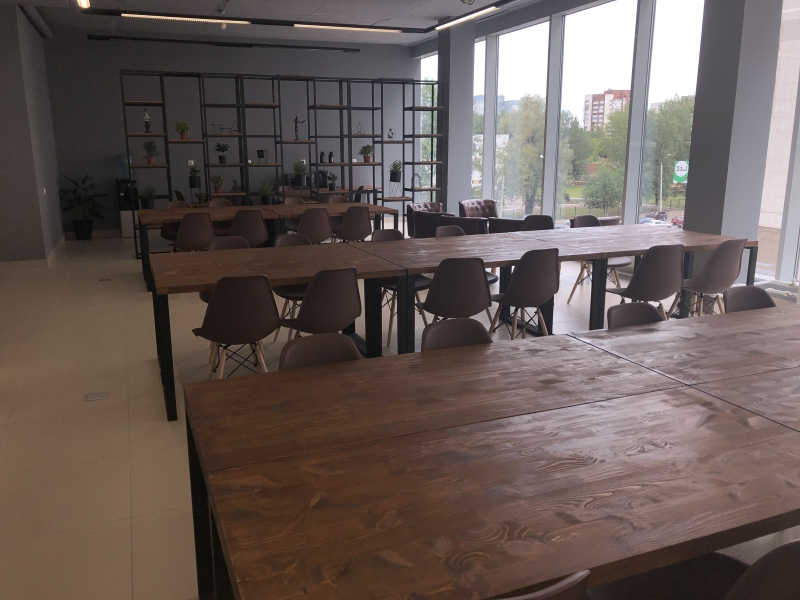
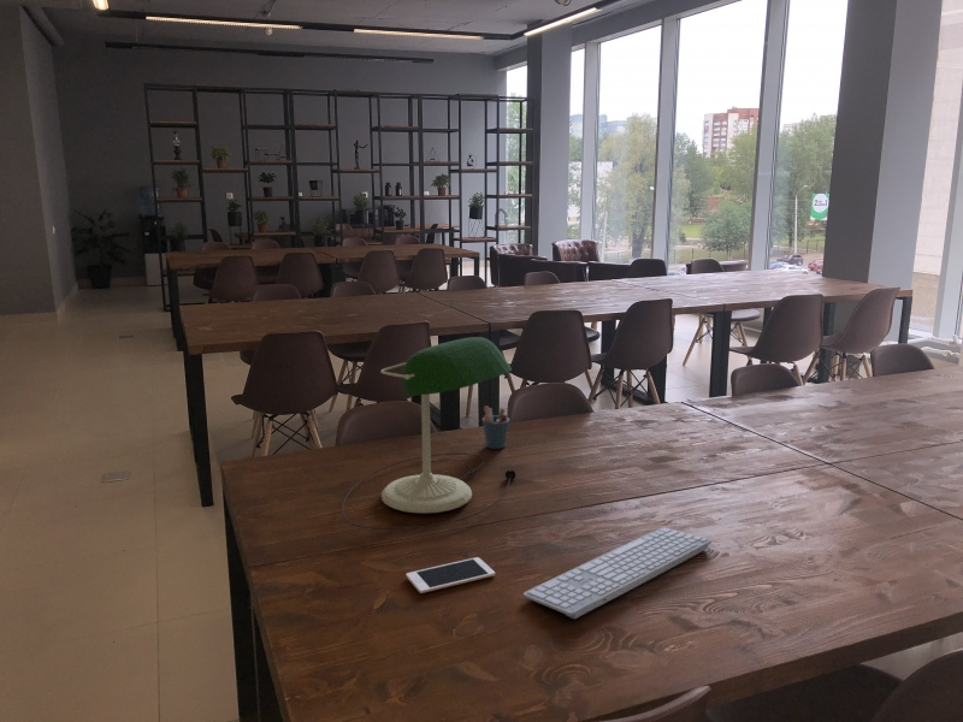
+ desk lamp [341,336,516,531]
+ pen holder [482,406,510,450]
+ cell phone [406,556,496,594]
+ keyboard [522,526,713,620]
